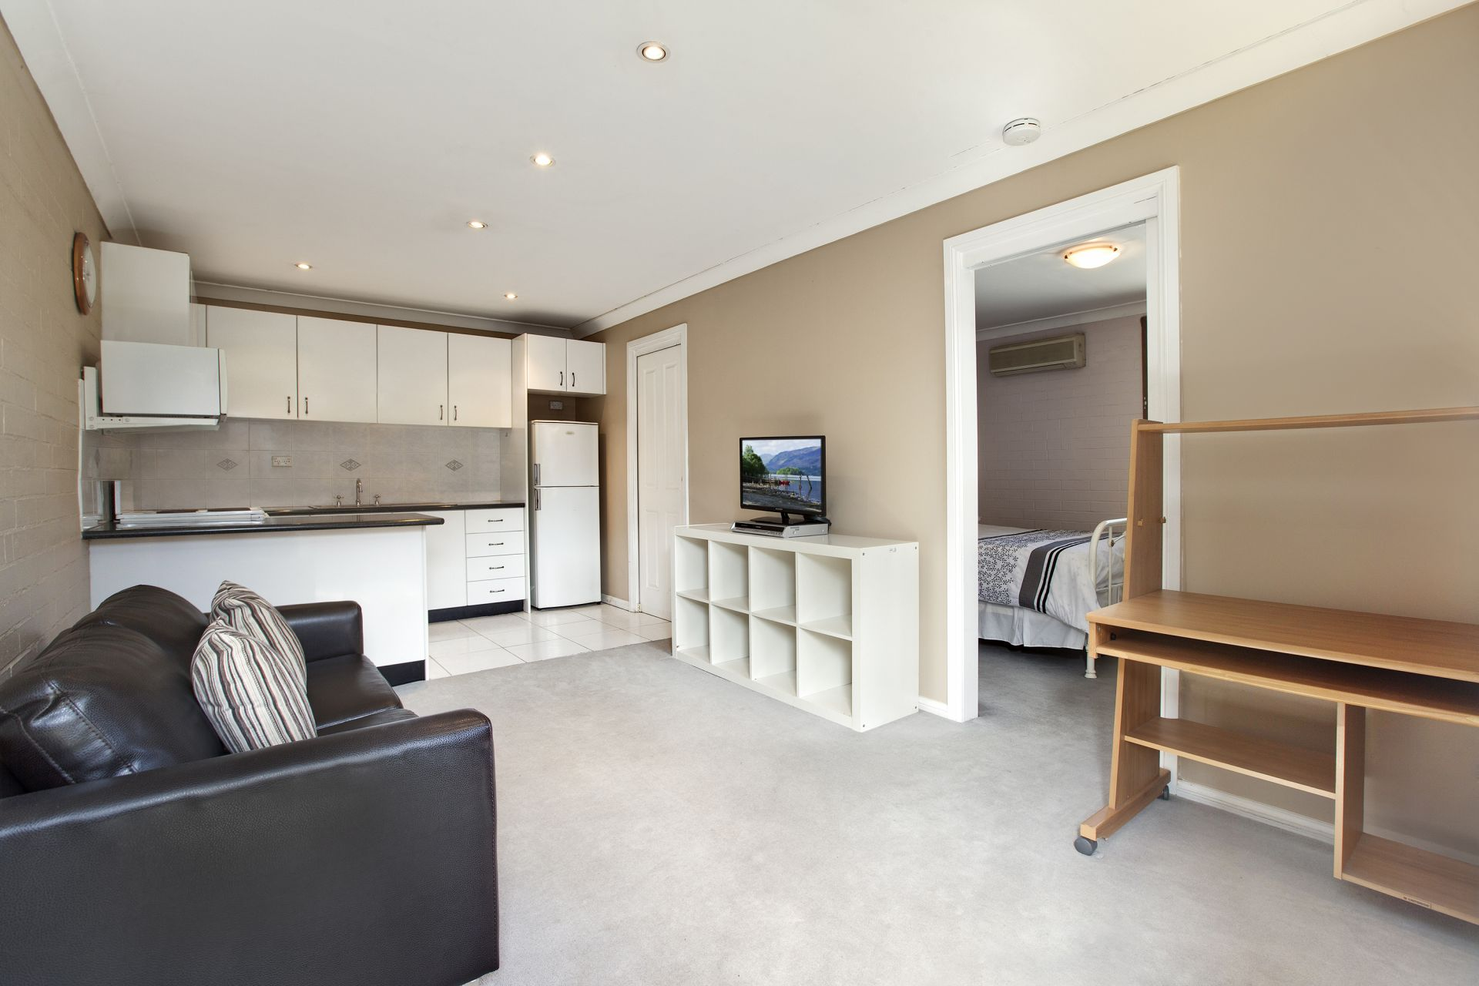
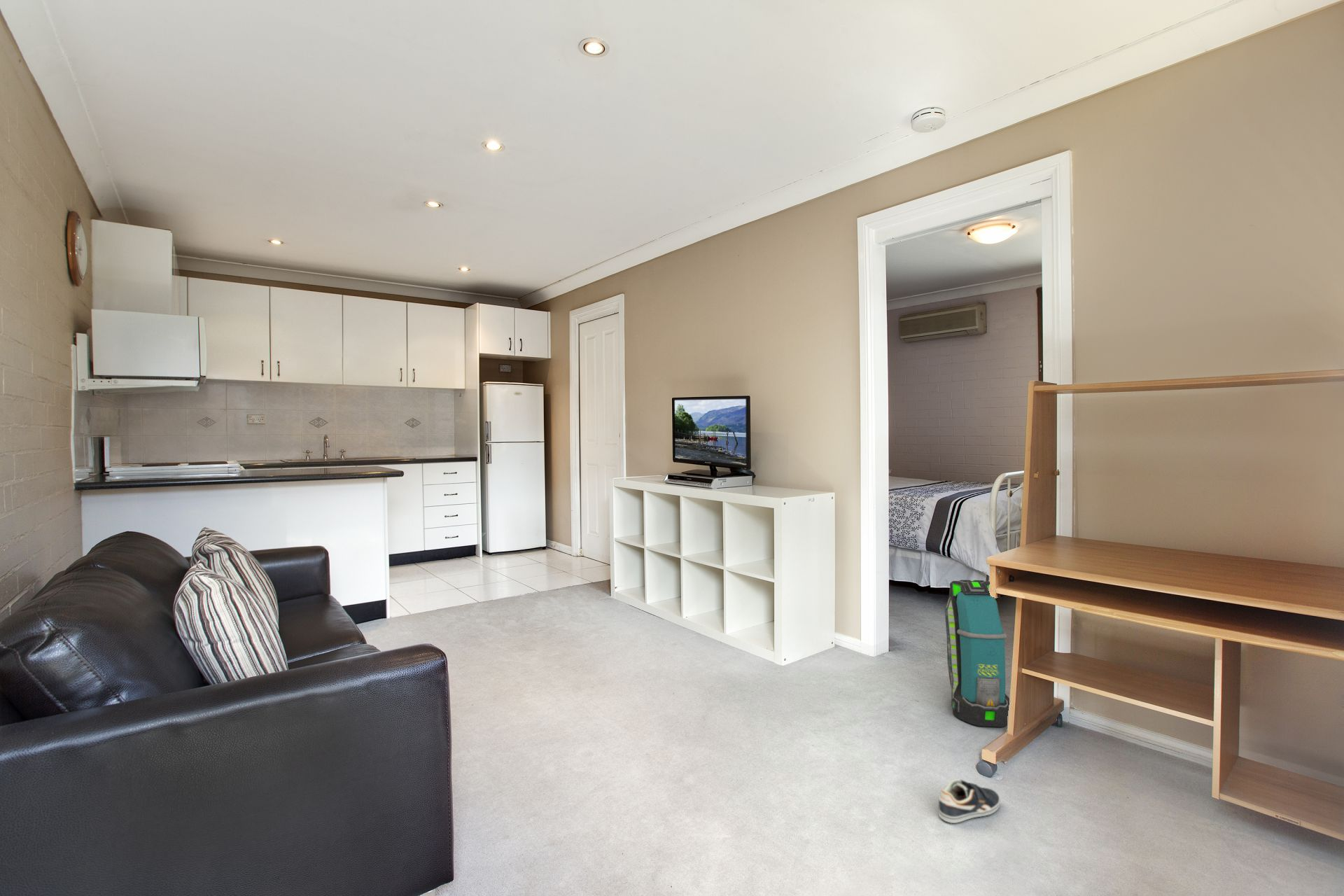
+ backpack [944,580,1010,728]
+ sneaker [938,778,1001,824]
